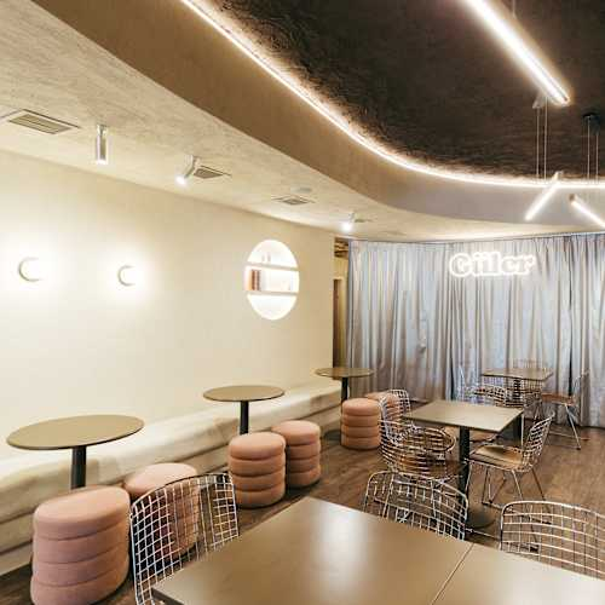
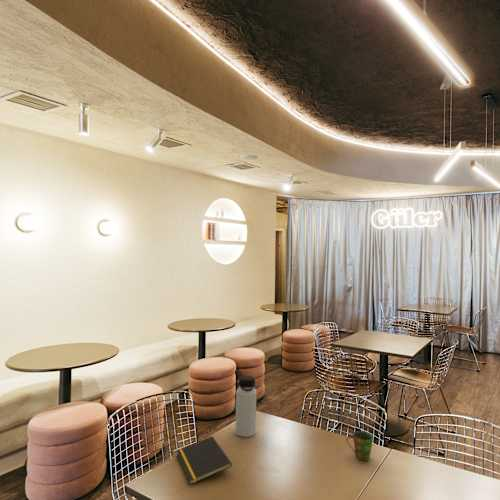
+ notepad [175,435,233,485]
+ water bottle [234,375,257,438]
+ cup [345,430,374,462]
